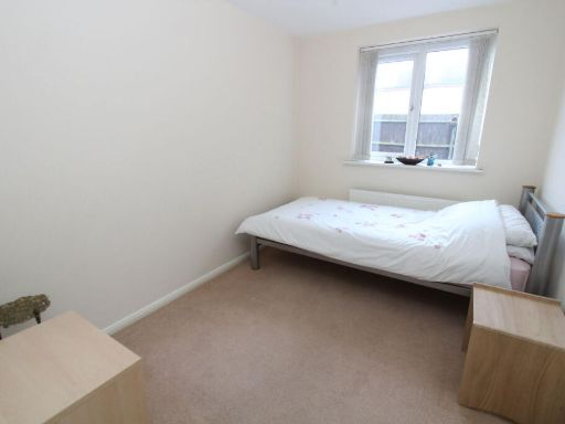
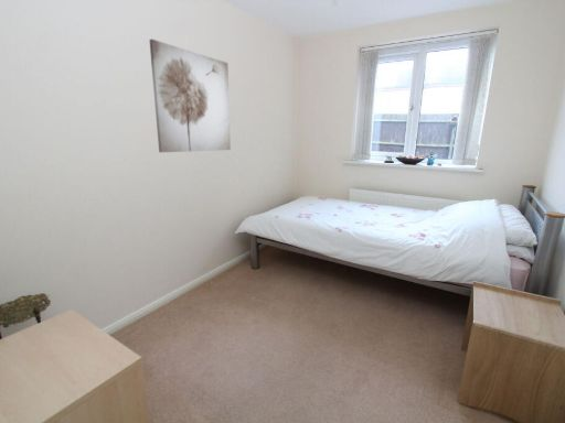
+ wall art [148,37,232,153]
